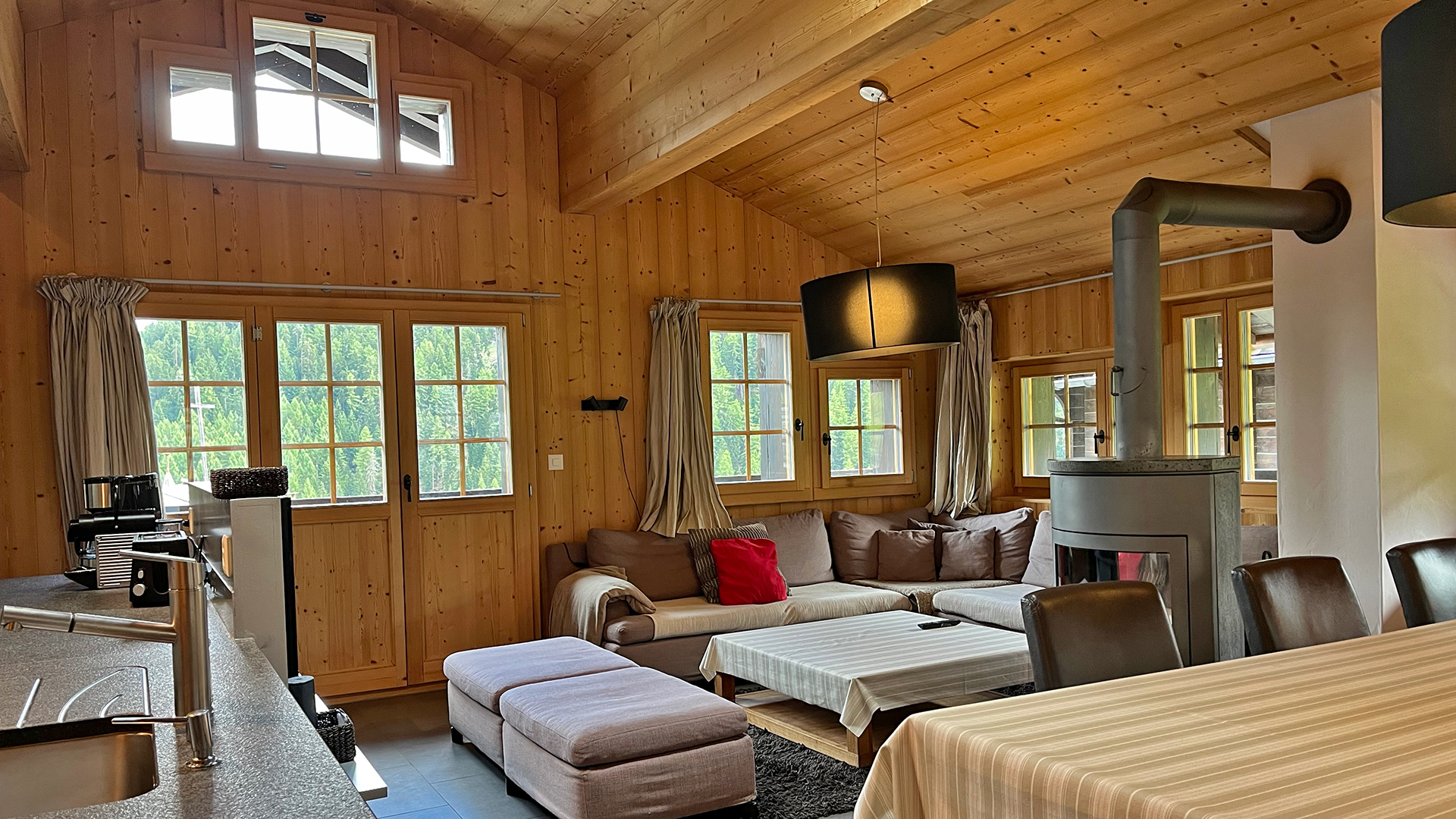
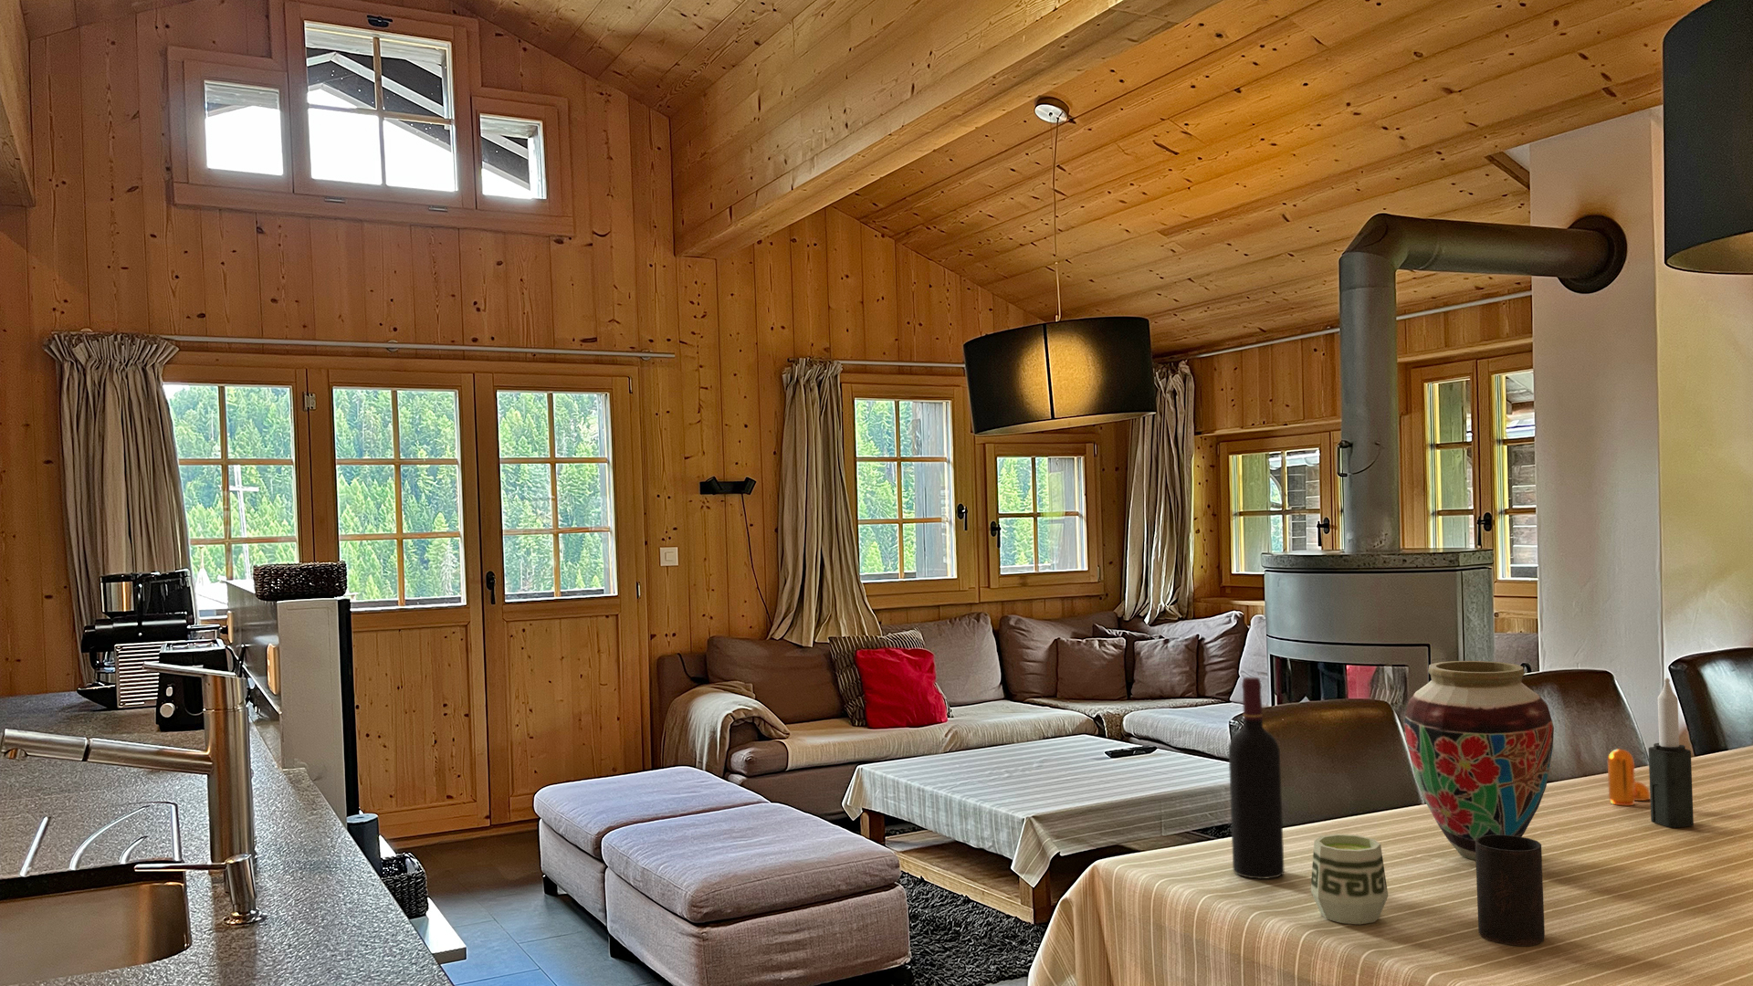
+ vase [1404,660,1554,861]
+ pepper shaker [1607,748,1649,807]
+ cup [1475,834,1546,946]
+ wine bottle [1228,677,1286,880]
+ candle [1648,678,1694,828]
+ cup [1310,833,1388,925]
